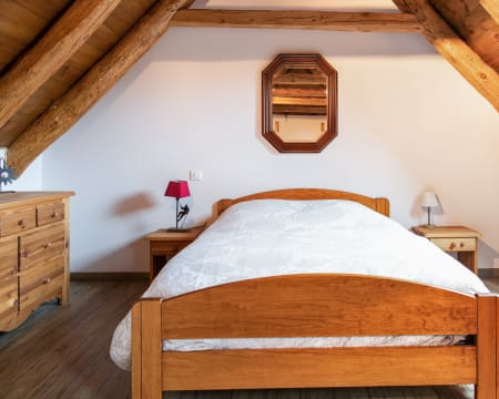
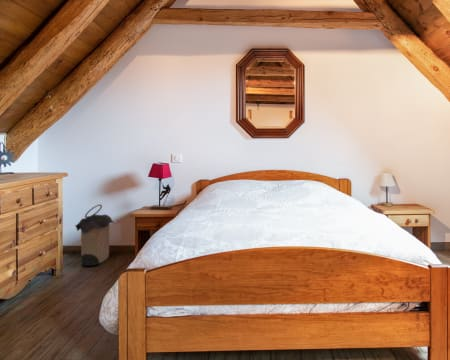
+ laundry hamper [74,203,115,267]
